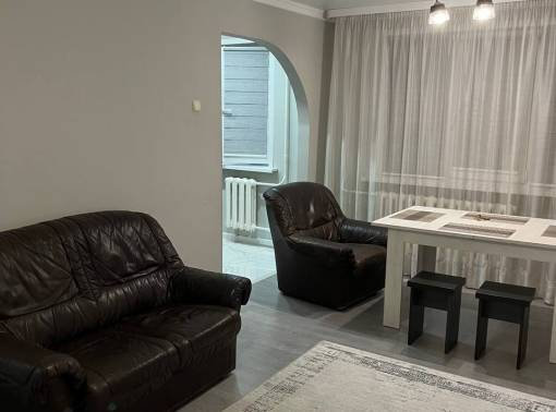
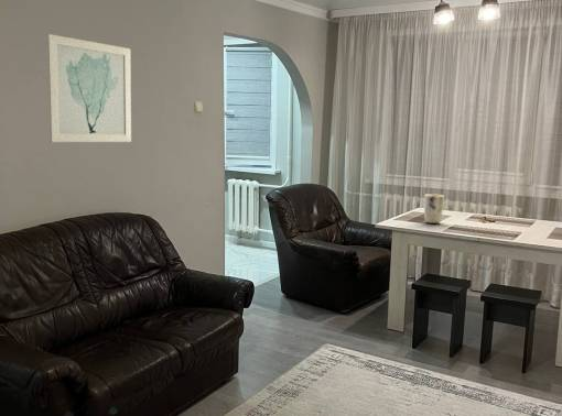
+ wall art [46,33,132,143]
+ plant pot [423,193,445,225]
